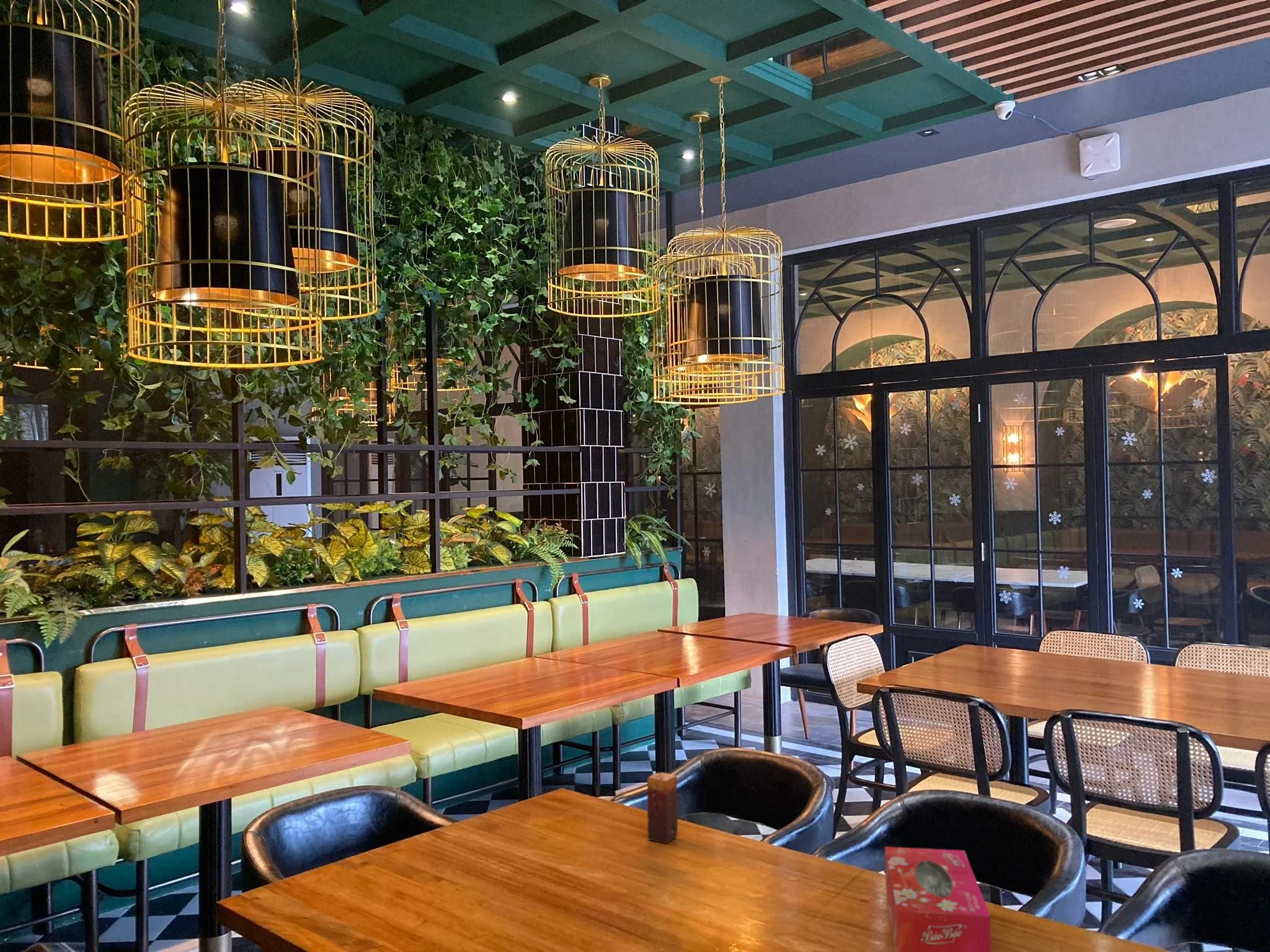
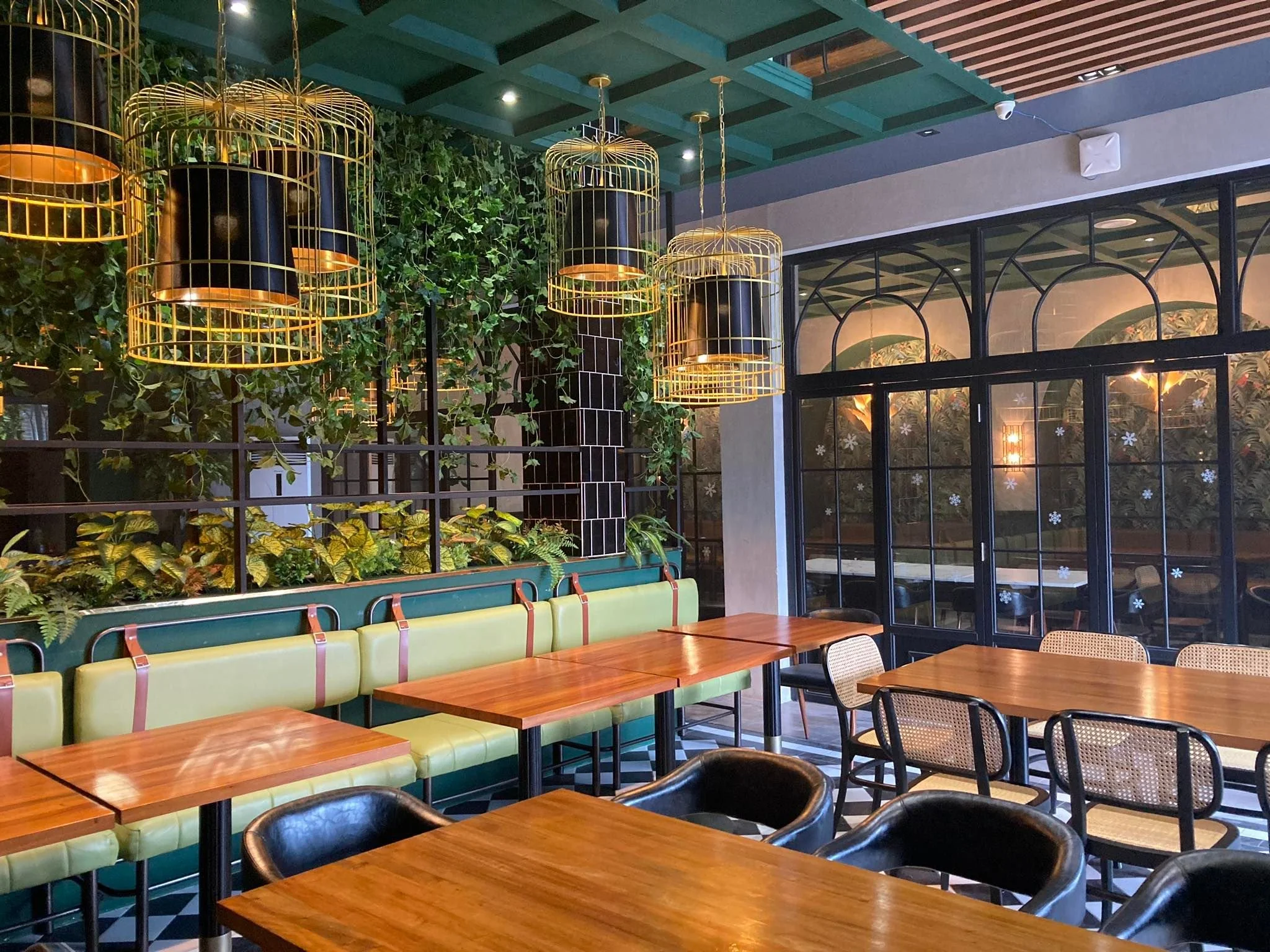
- tissue box [884,846,992,952]
- candle [647,772,678,844]
